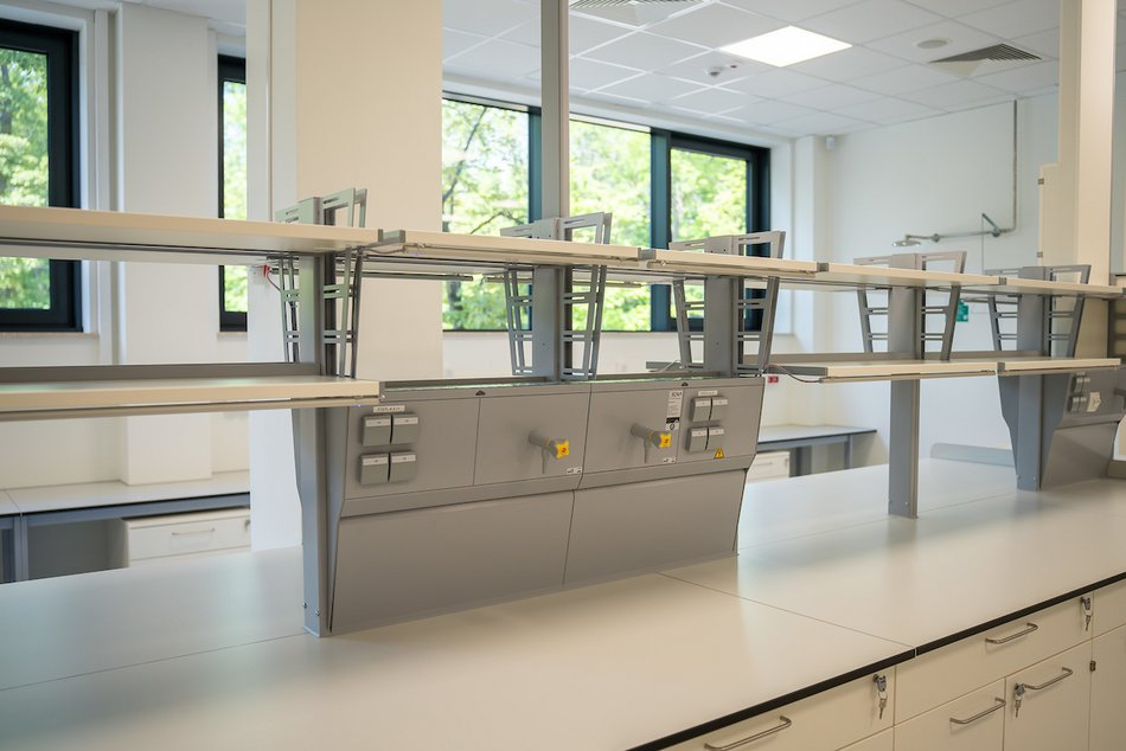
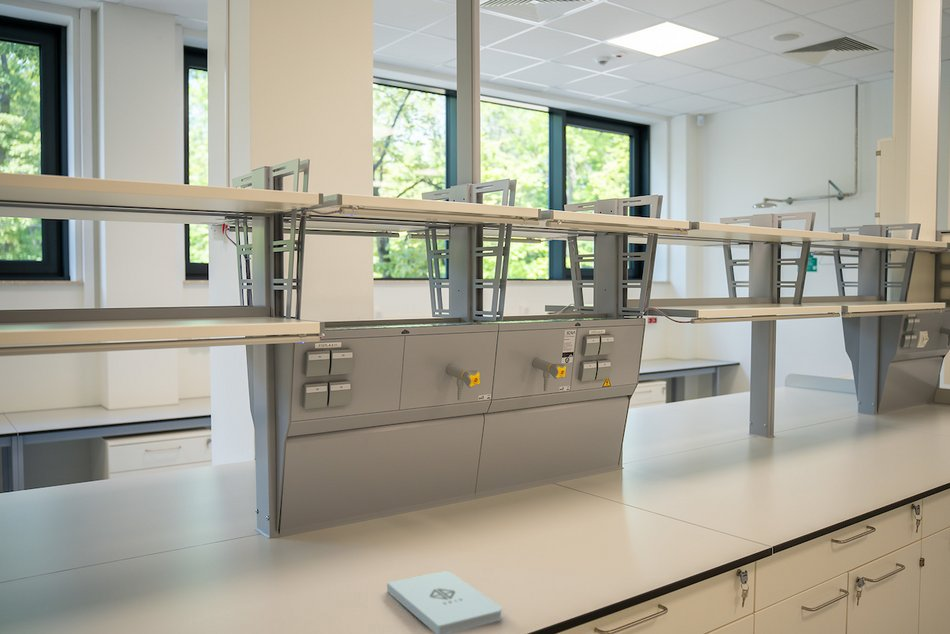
+ notepad [386,570,503,634]
